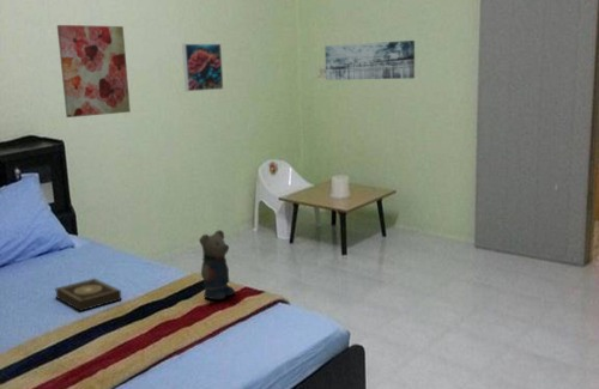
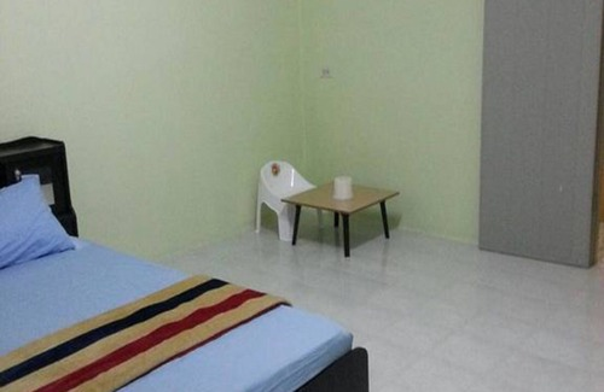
- book [54,278,122,312]
- wall art [323,39,416,81]
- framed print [181,43,224,92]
- teddy bear [198,229,236,300]
- wall art [56,24,132,118]
